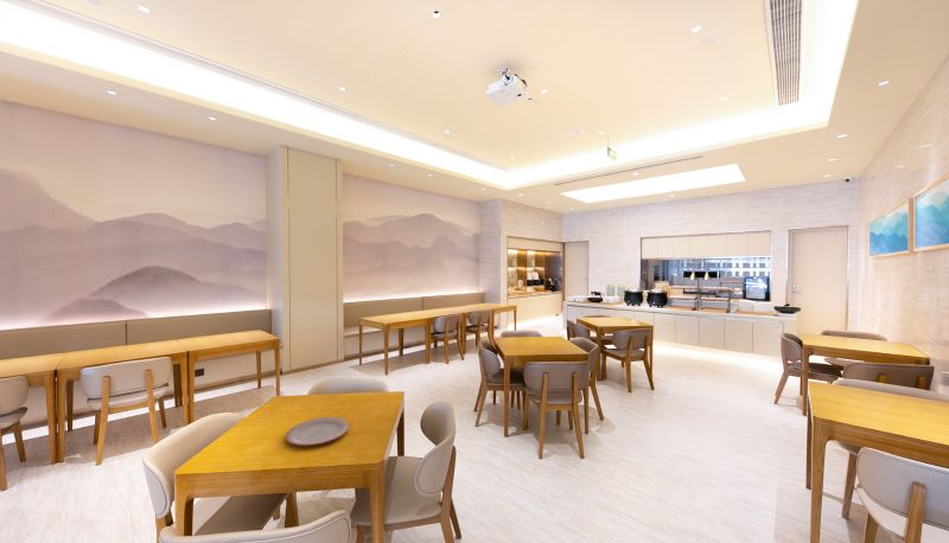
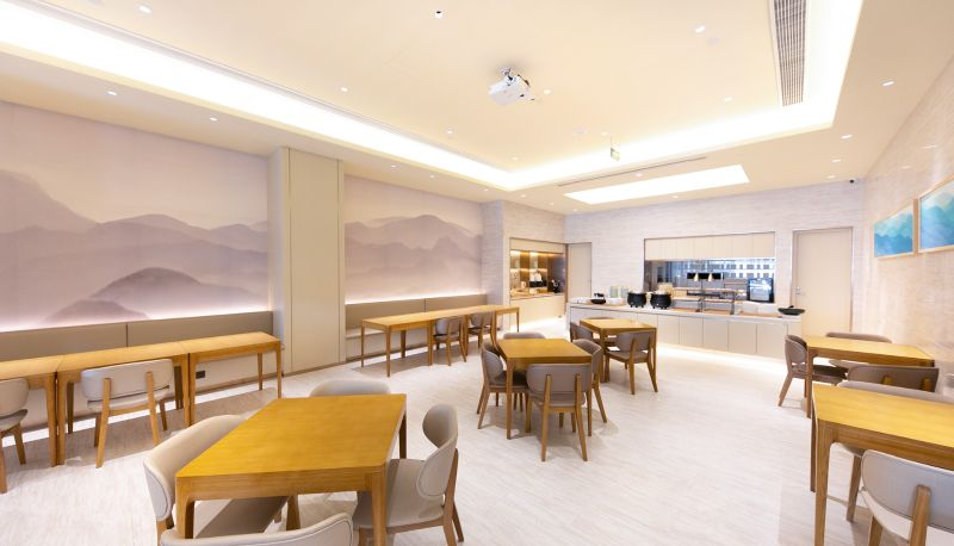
- plate [285,416,350,447]
